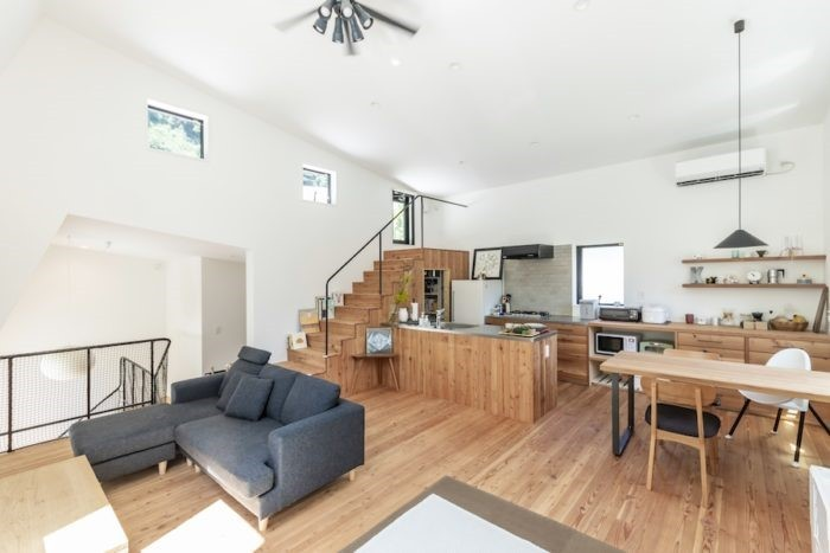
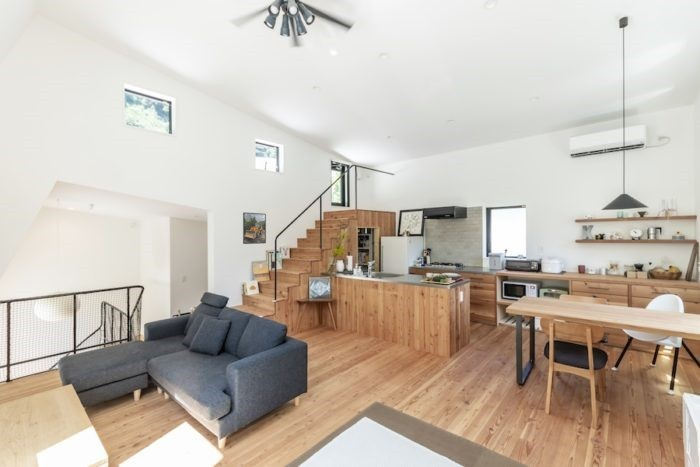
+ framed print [242,211,267,245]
